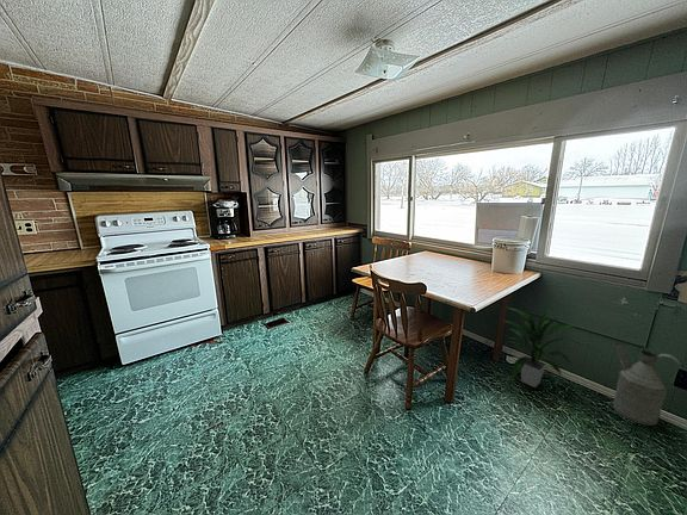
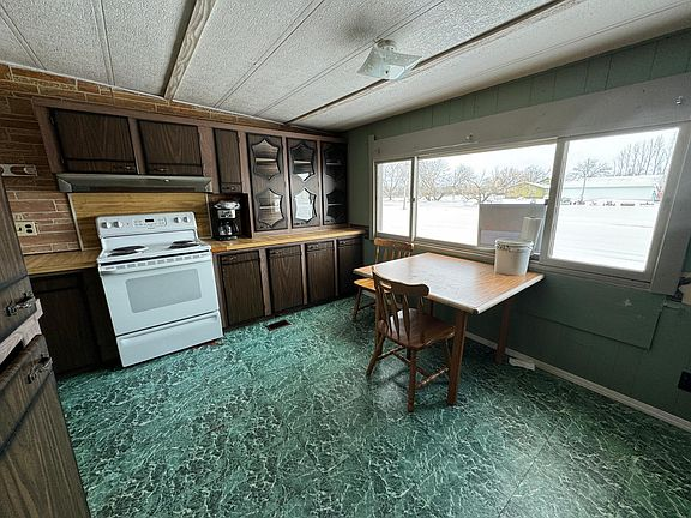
- watering can [612,342,681,427]
- indoor plant [503,306,575,389]
